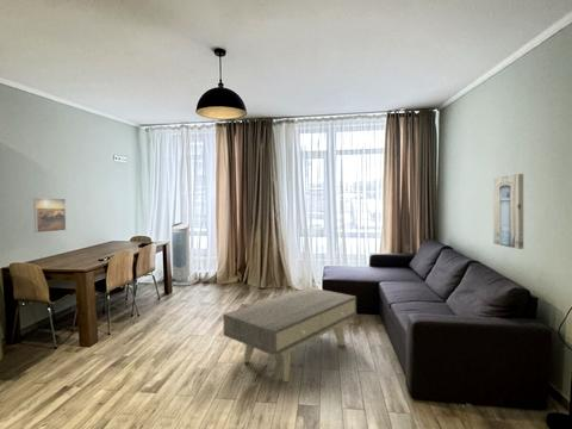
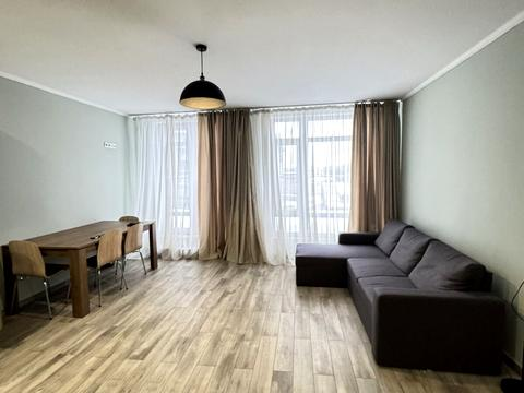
- coffee table [222,286,358,383]
- air purifier [170,222,195,287]
- wall art [492,173,524,250]
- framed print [32,197,67,234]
